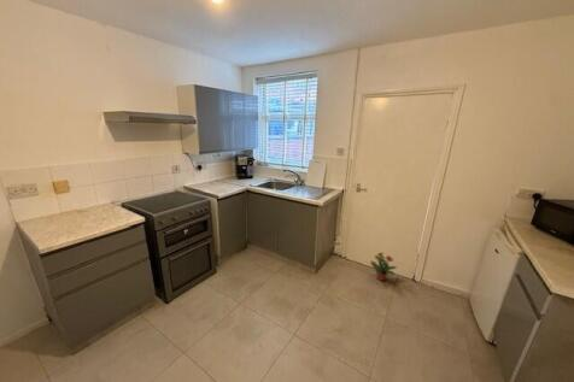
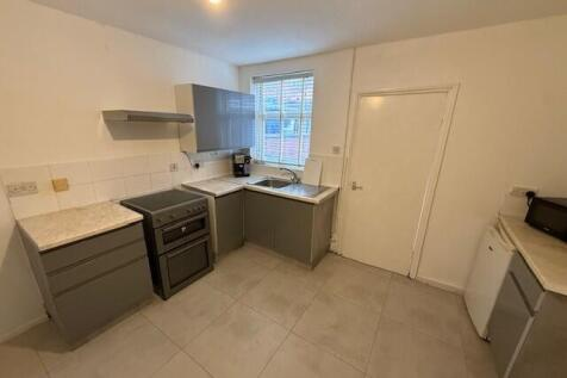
- potted plant [369,252,398,282]
